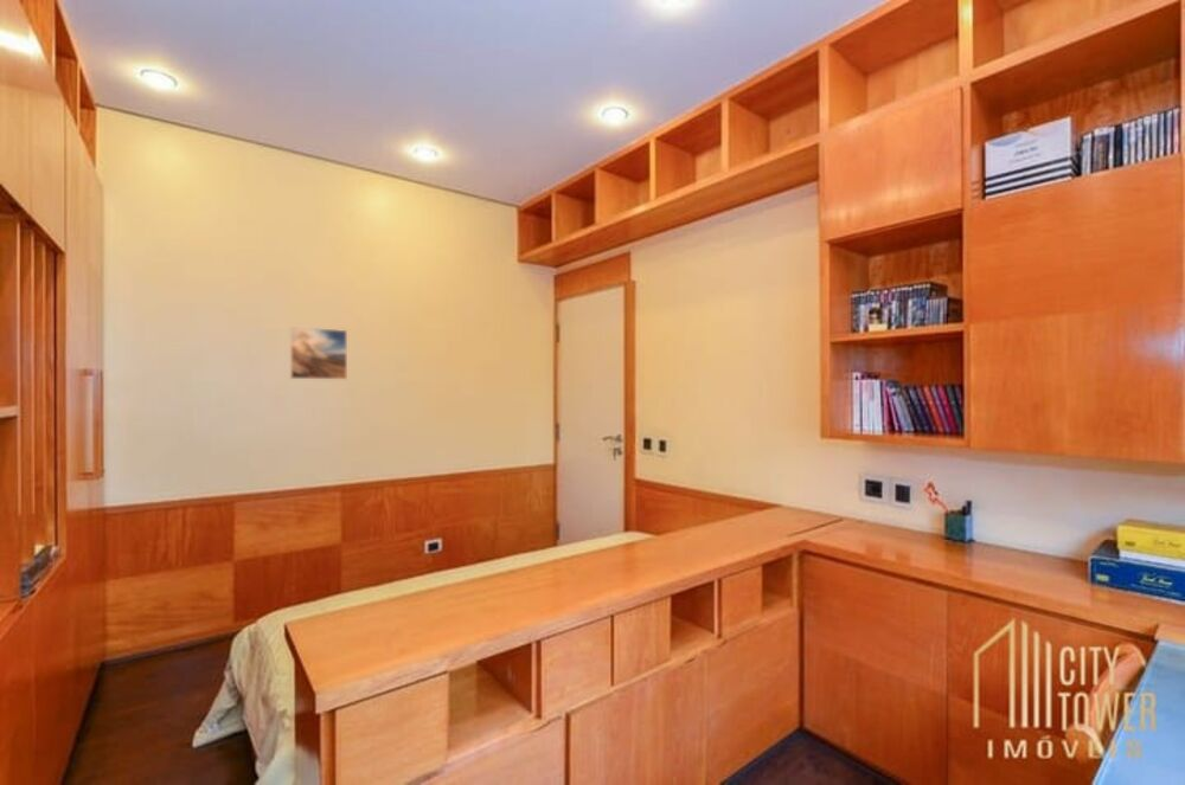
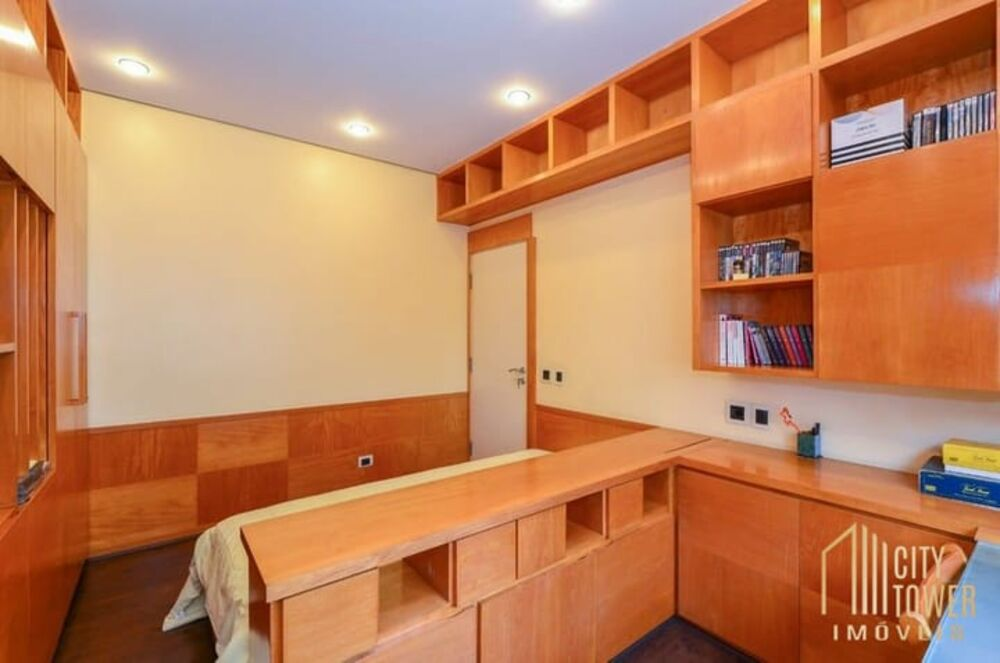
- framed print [289,326,348,380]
